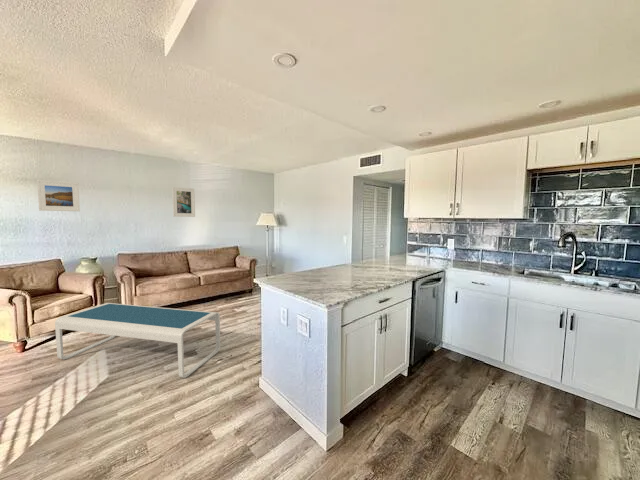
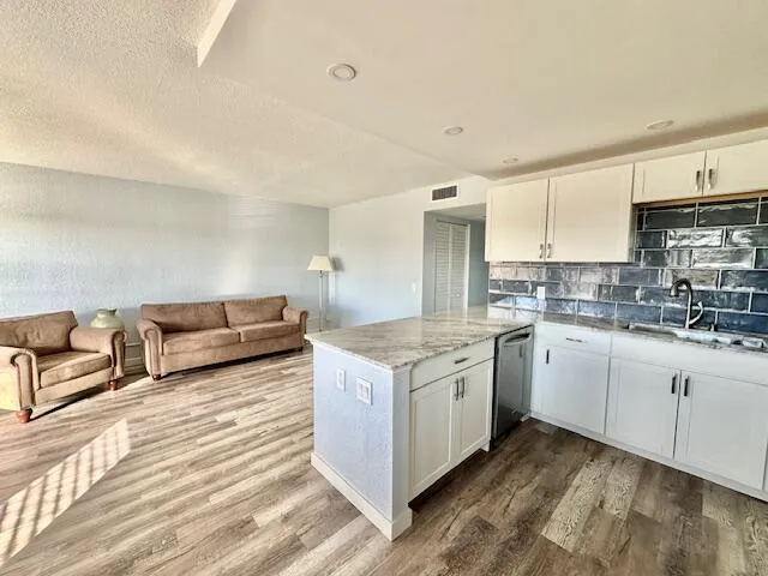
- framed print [36,179,81,212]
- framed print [171,186,196,218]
- coffee table [54,302,221,379]
